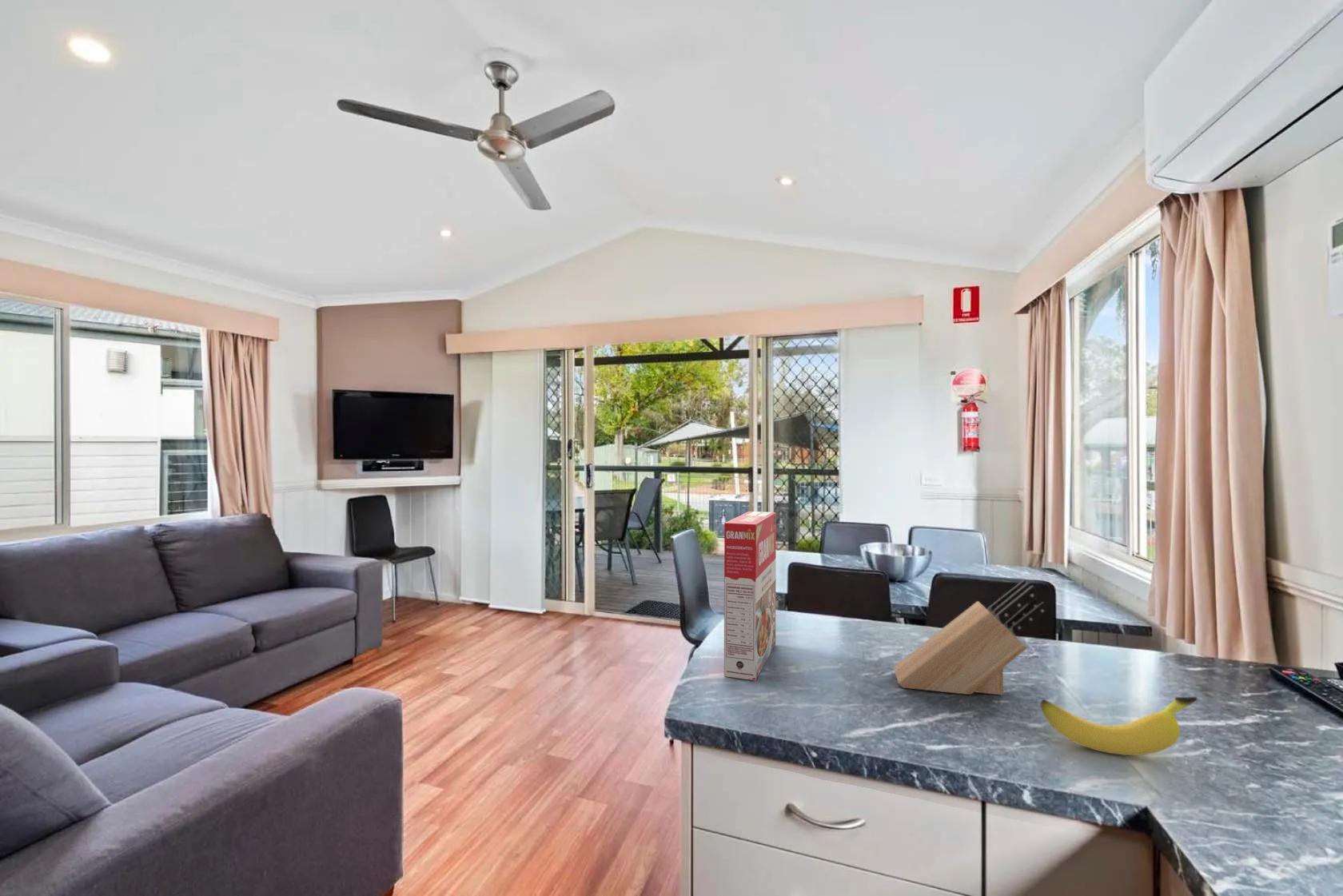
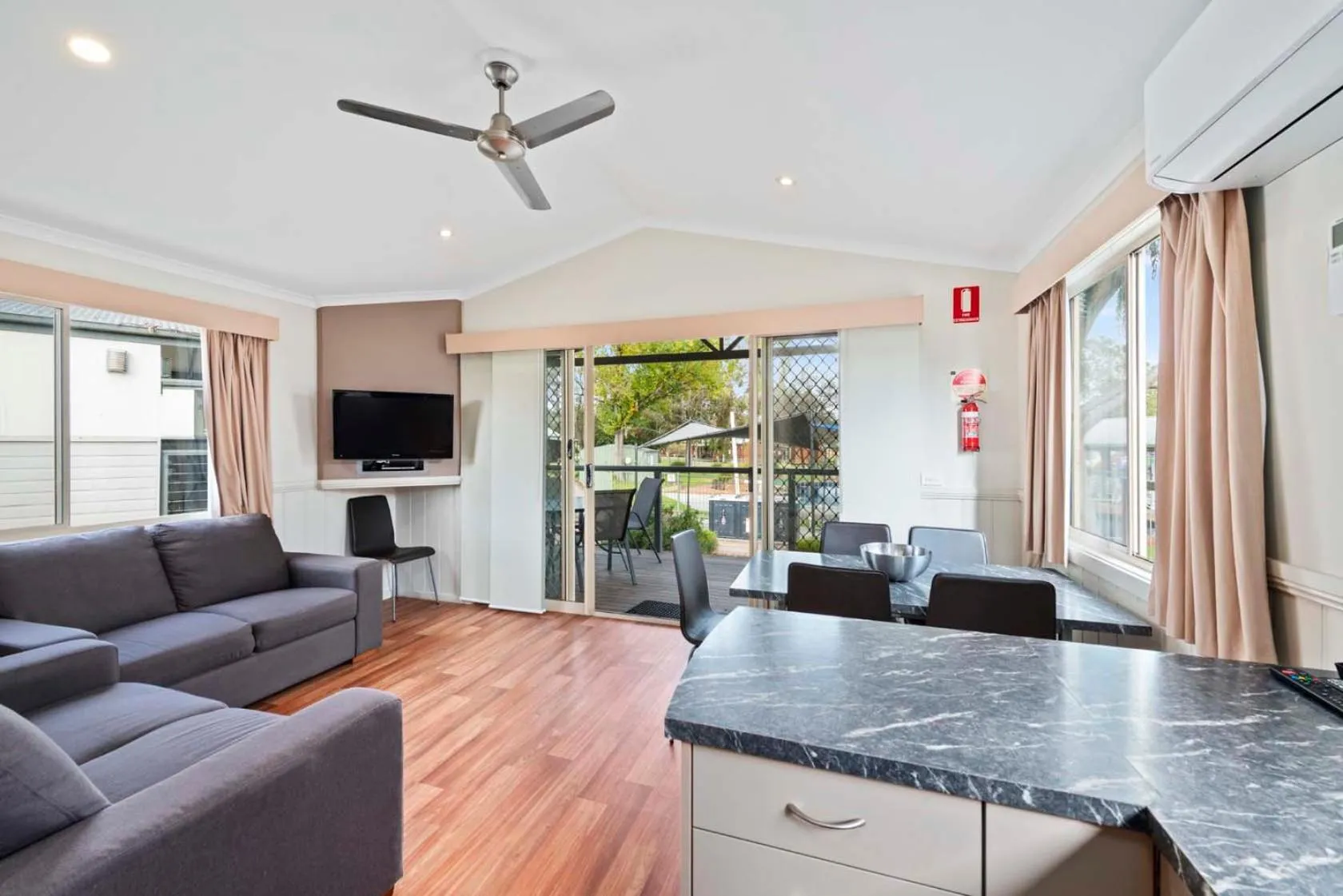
- banana [1039,696,1198,756]
- cereal box [723,511,777,681]
- knife block [893,579,1047,696]
